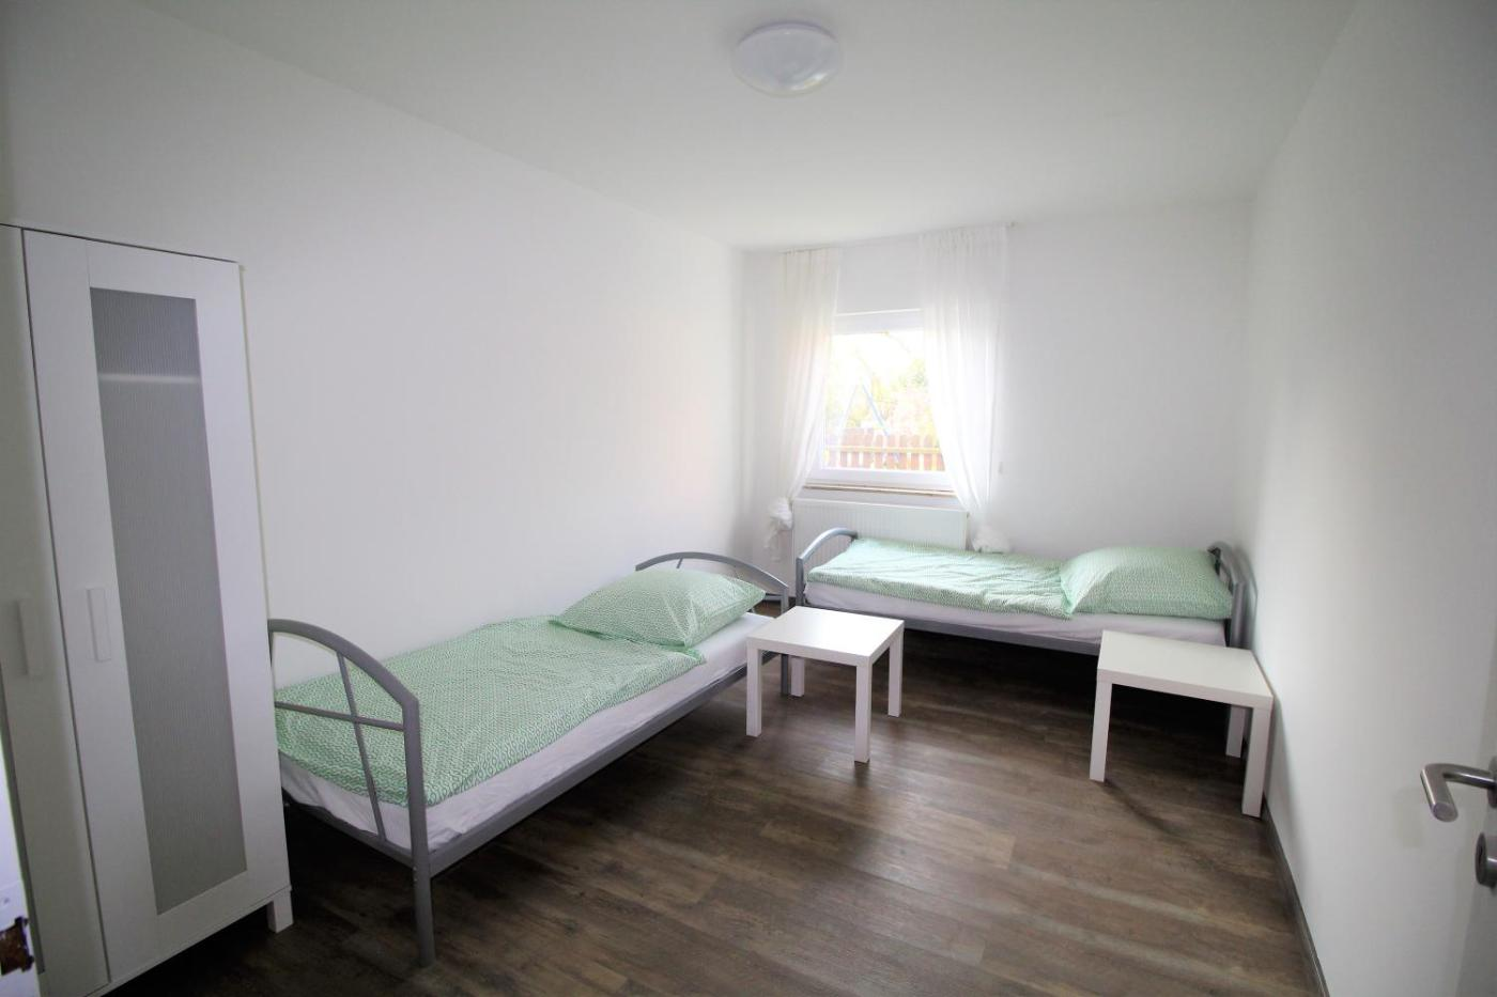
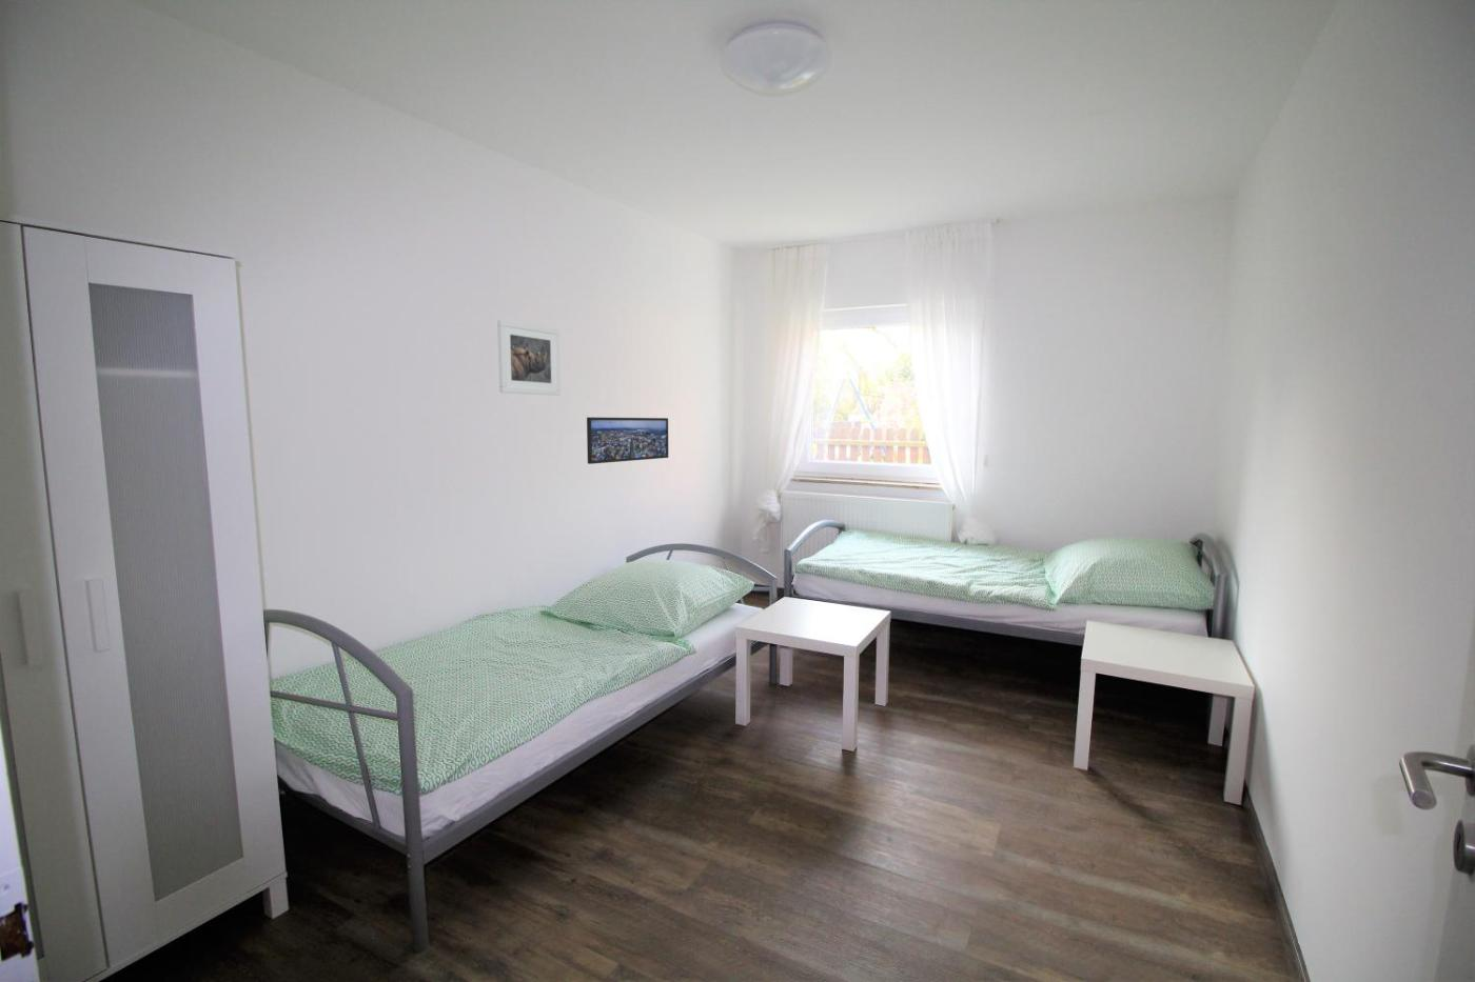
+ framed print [586,415,669,465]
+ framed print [496,319,561,397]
